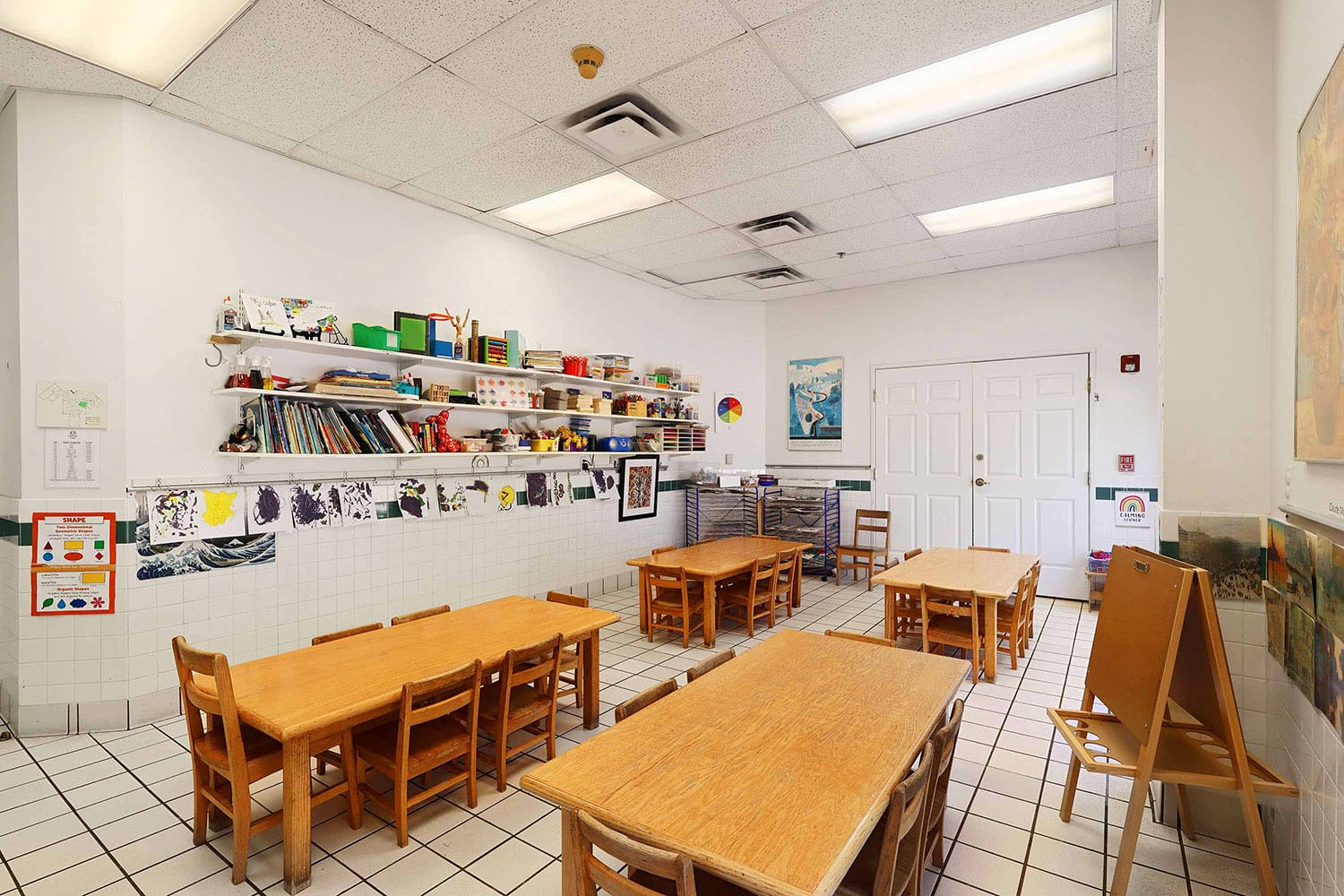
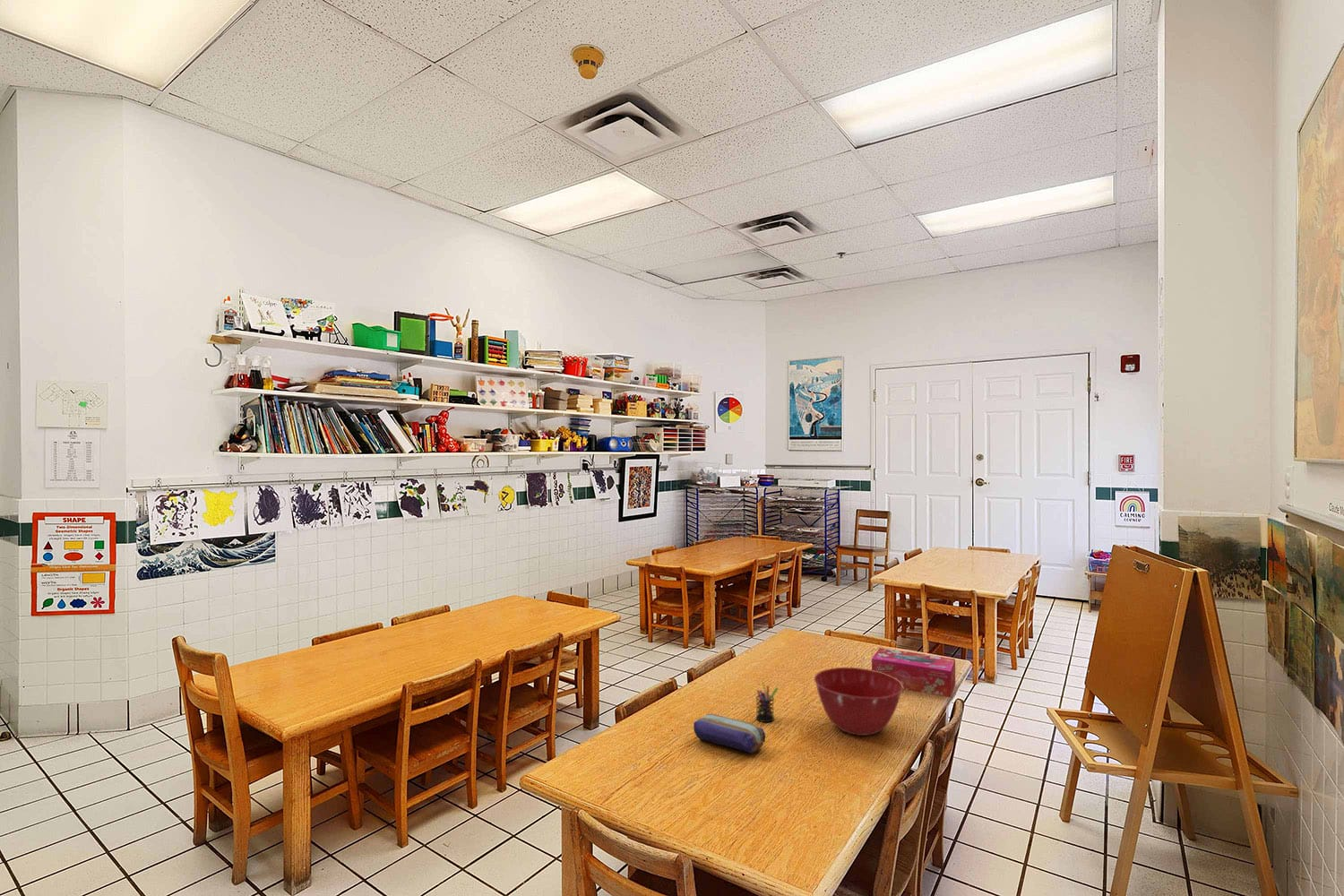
+ pencil case [693,713,766,754]
+ tissue box [871,647,956,698]
+ pen holder [755,681,780,723]
+ mixing bowl [814,667,903,737]
